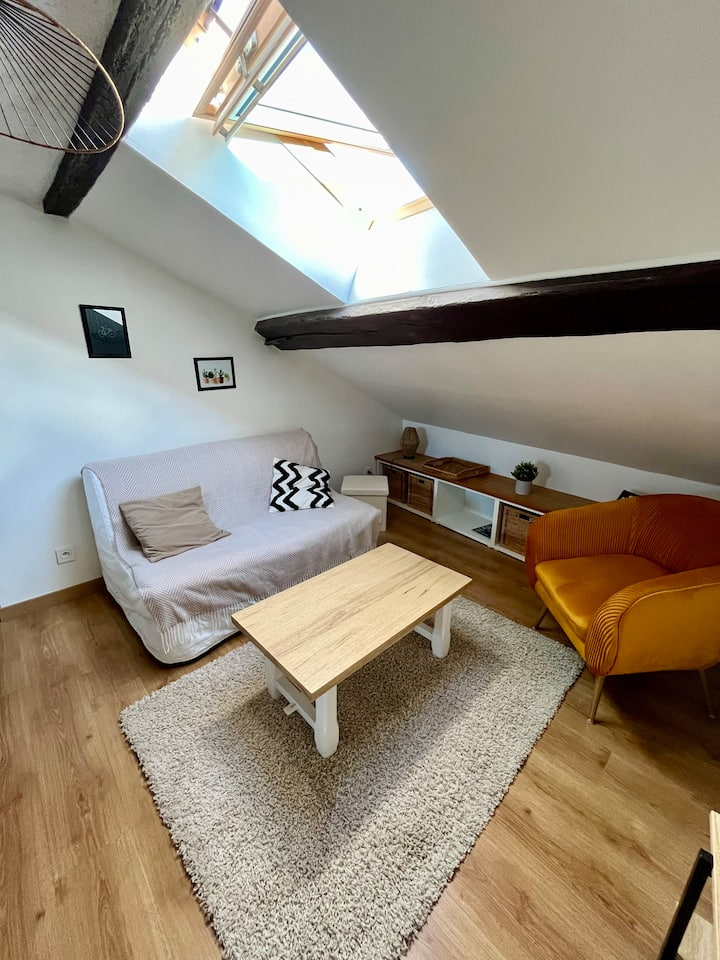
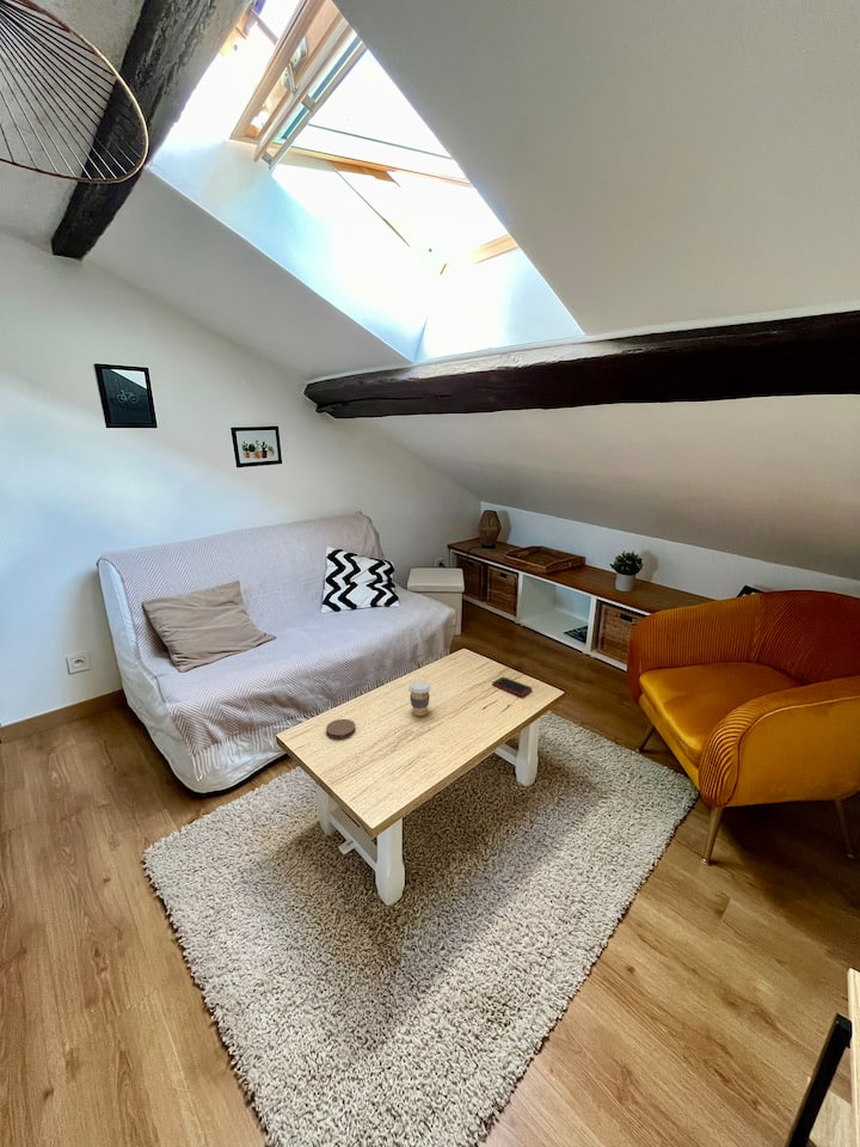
+ coaster [325,718,356,740]
+ cell phone [491,676,533,698]
+ coffee cup [407,680,432,717]
